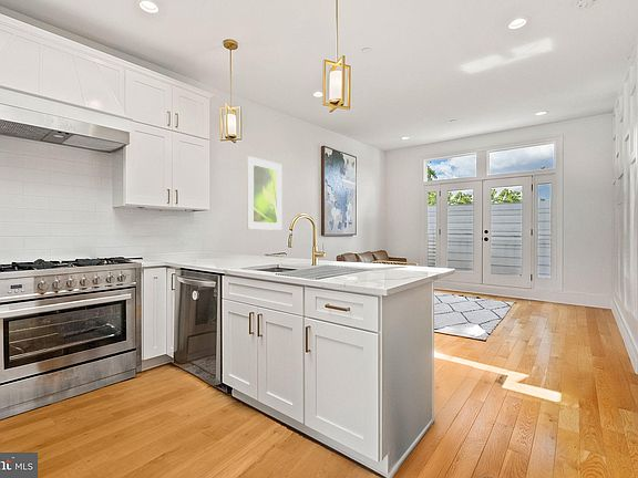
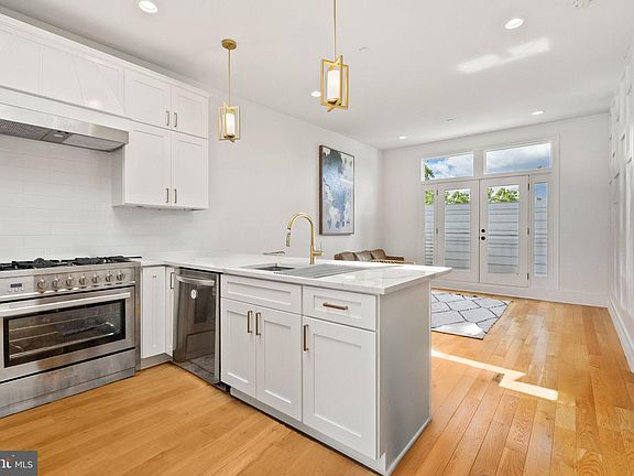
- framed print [246,155,284,231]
